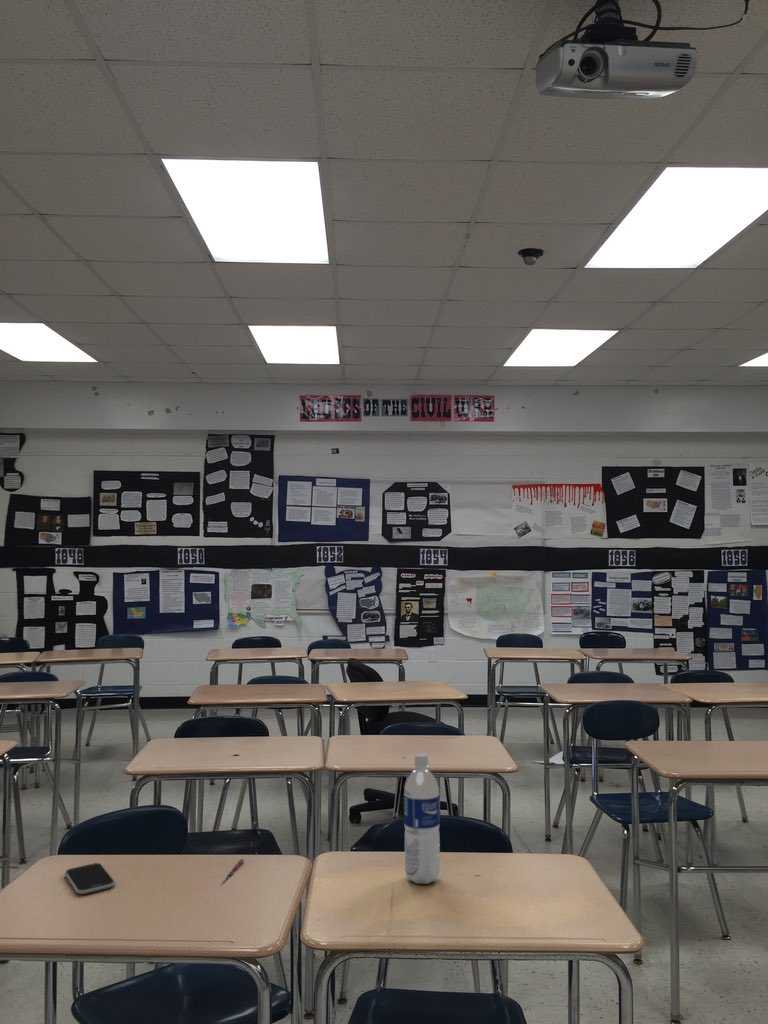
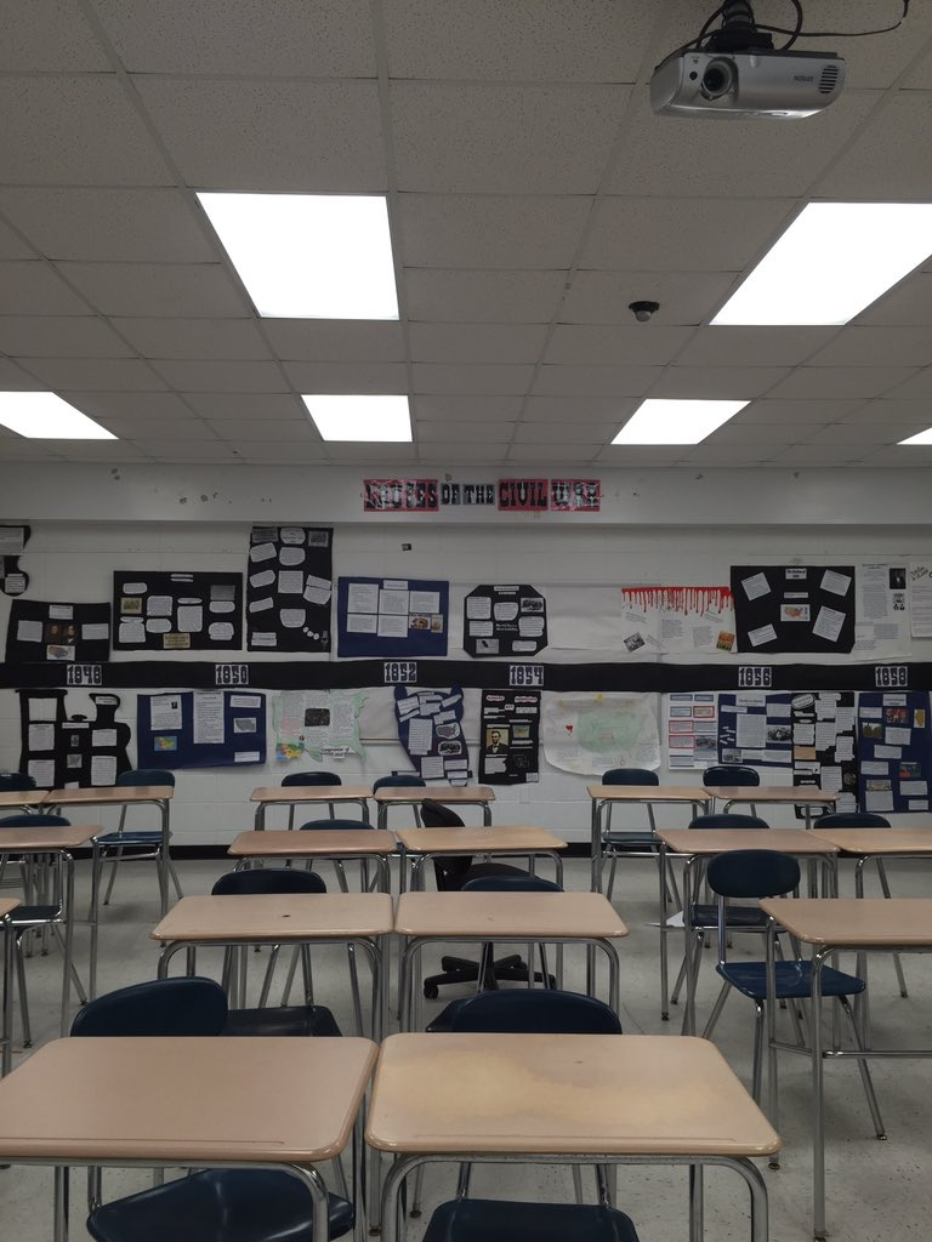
- smartphone [64,862,116,895]
- water bottle [403,753,441,885]
- pen [220,858,246,887]
